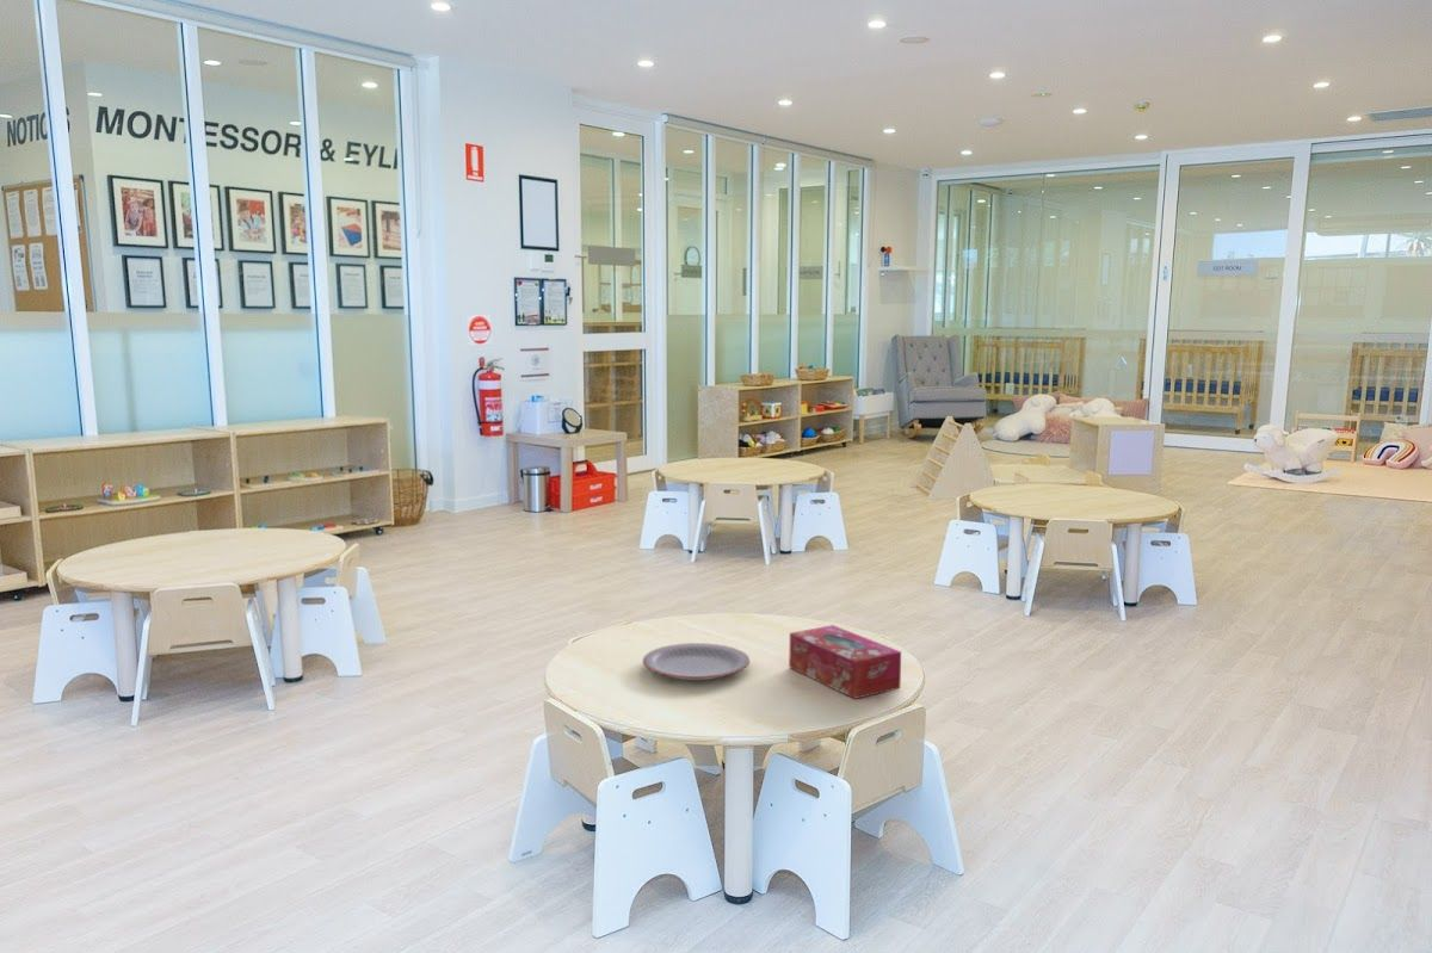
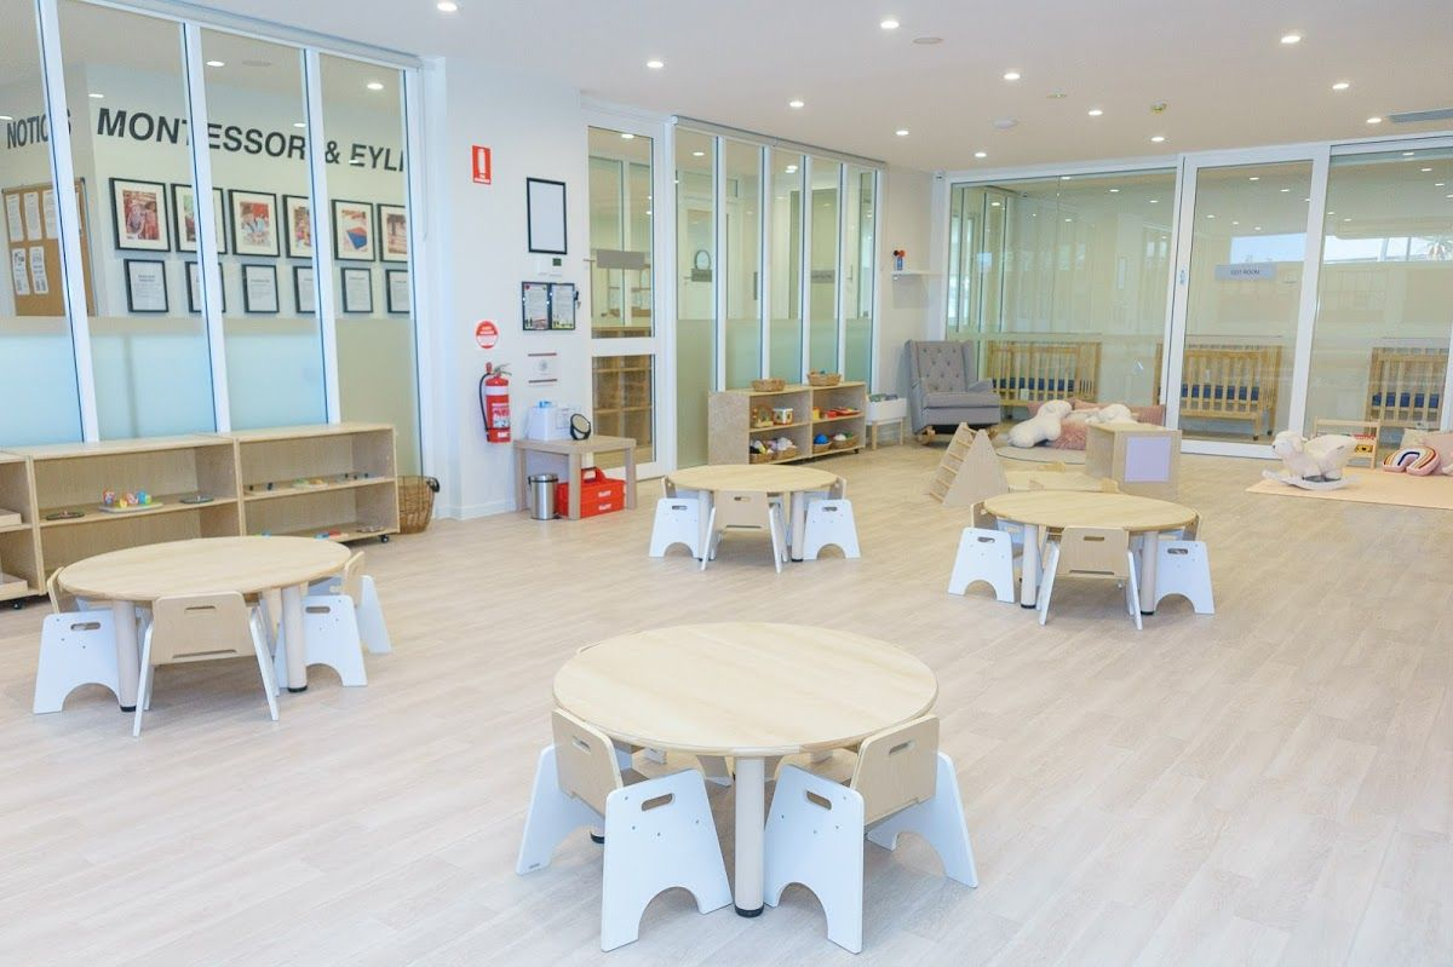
- plate [642,642,751,681]
- tissue box [788,624,902,700]
